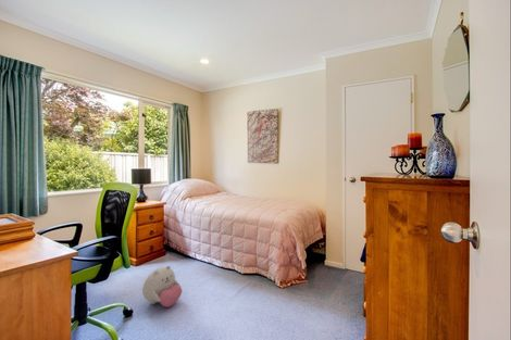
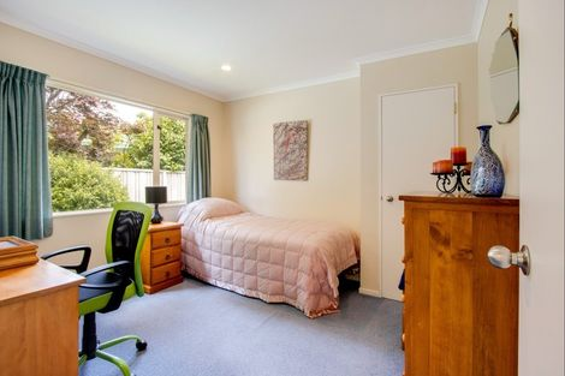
- plush toy [141,265,183,308]
